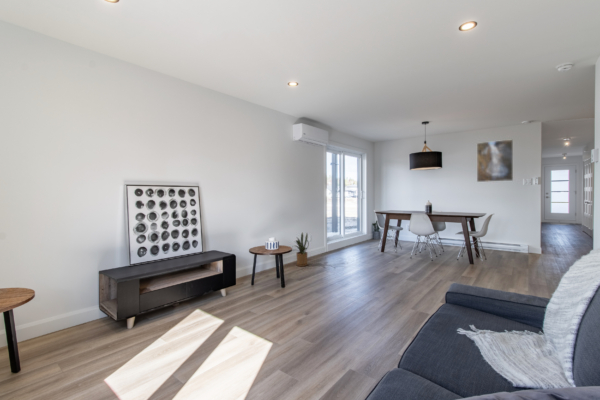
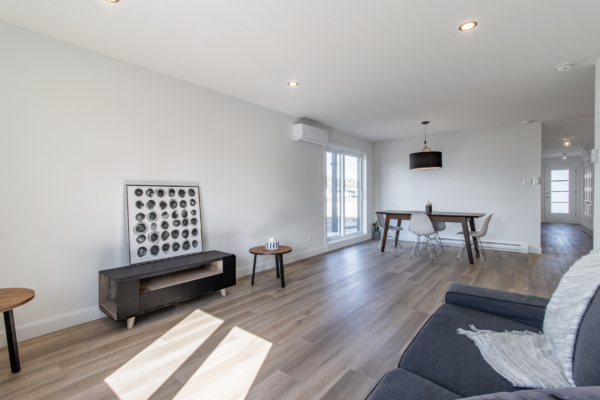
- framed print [476,138,514,183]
- house plant [291,231,310,267]
